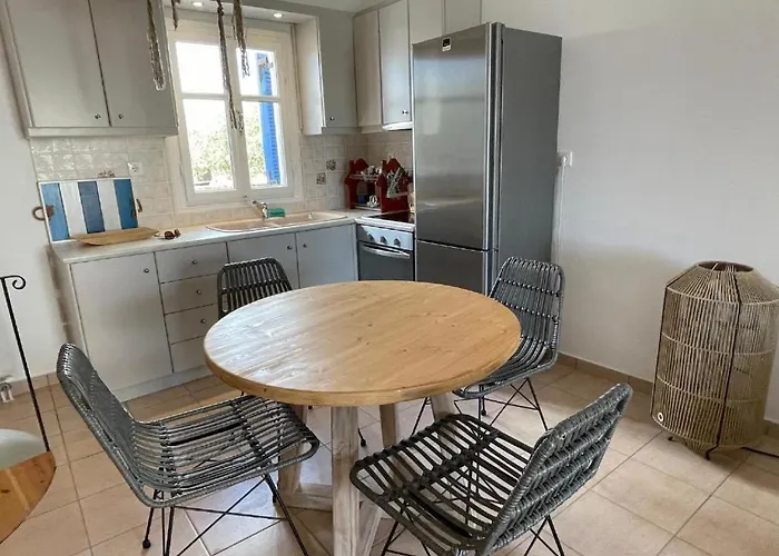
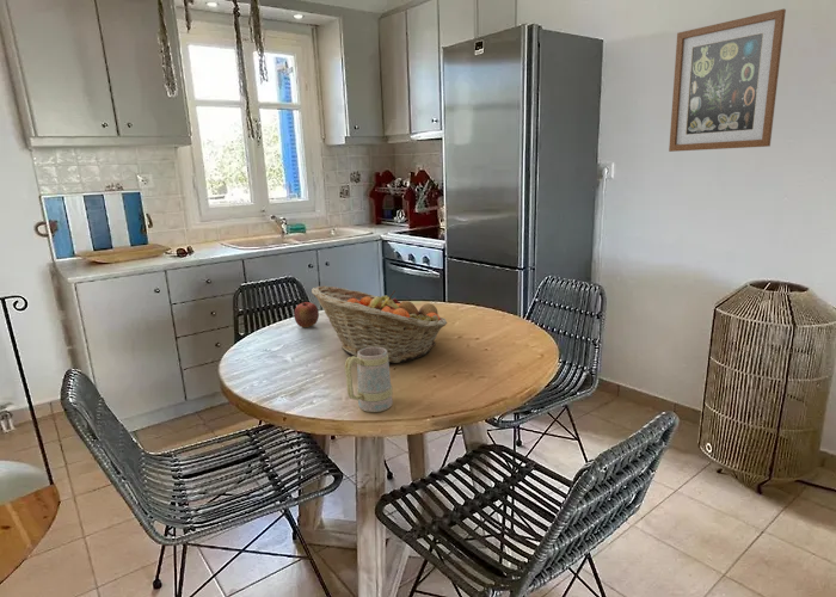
+ wall art [668,8,787,153]
+ apple [293,300,320,328]
+ fruit basket [311,284,448,364]
+ mug [344,347,394,413]
